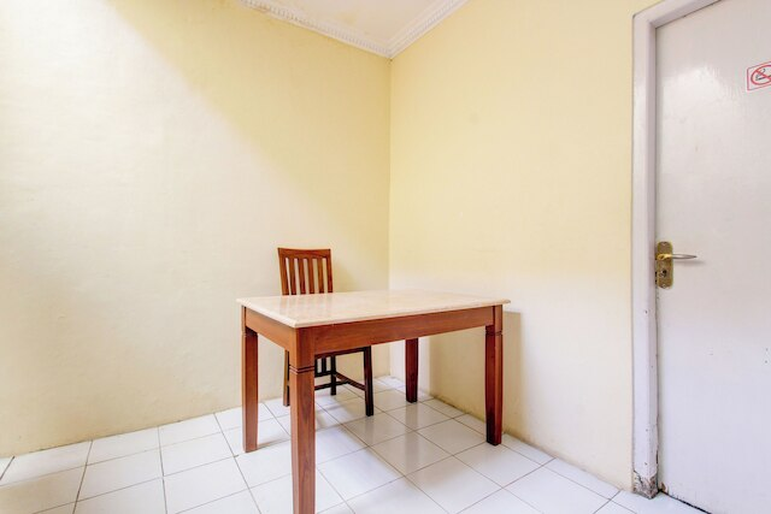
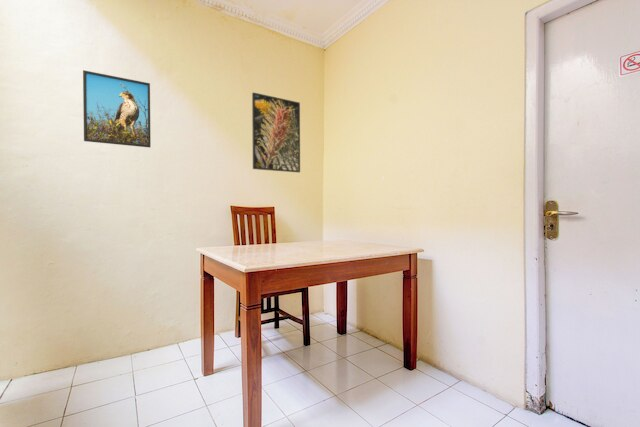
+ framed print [82,69,152,148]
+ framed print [251,91,301,173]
